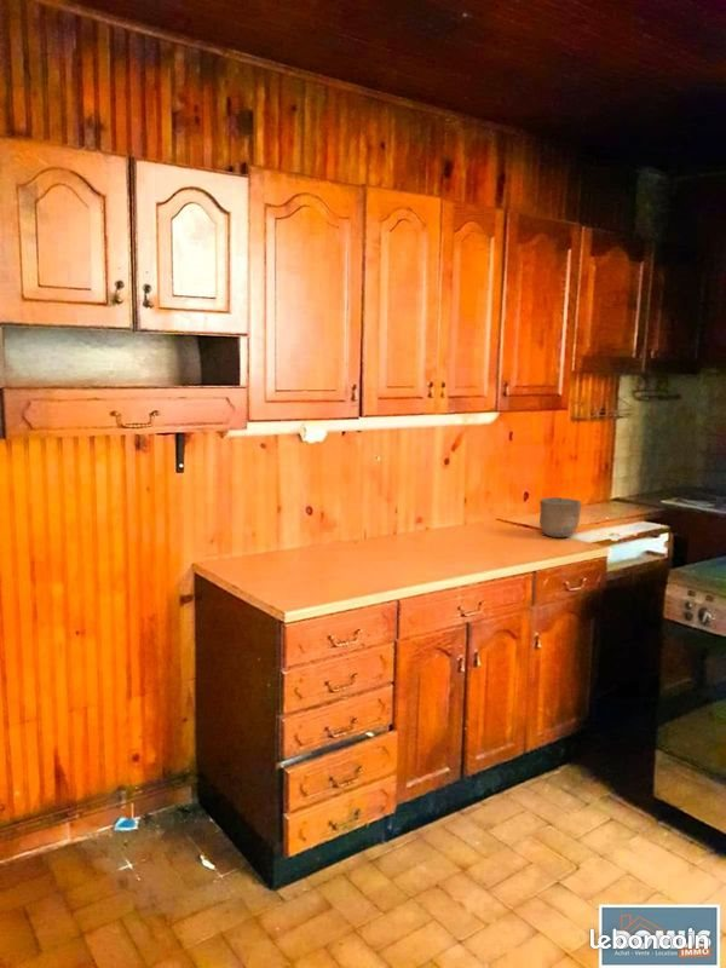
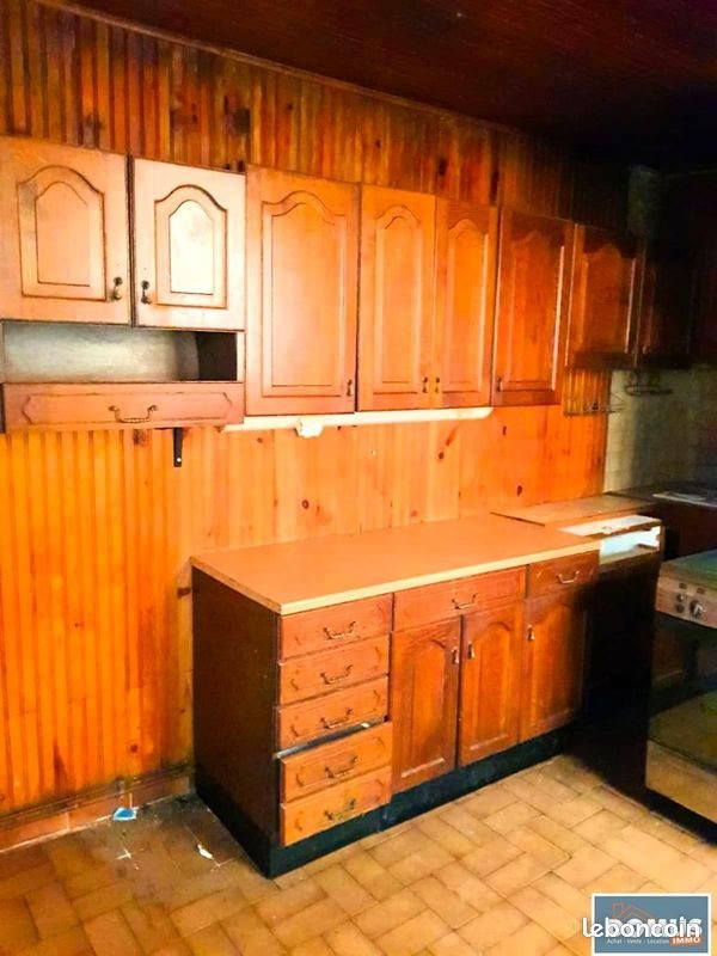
- bowl [538,496,582,538]
